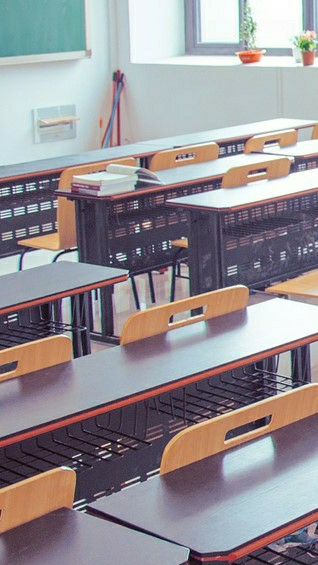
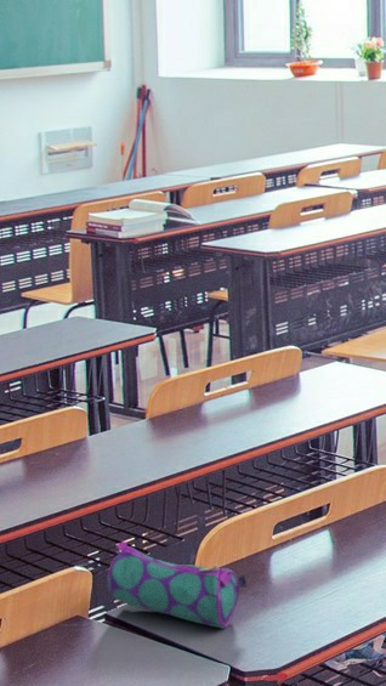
+ pencil case [106,540,248,630]
